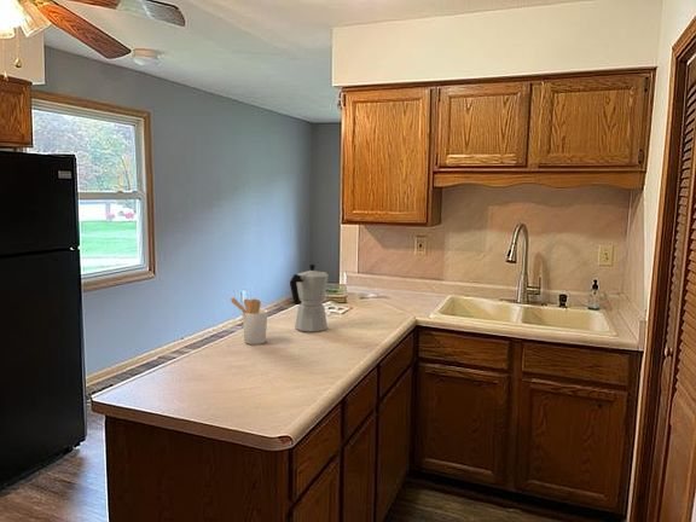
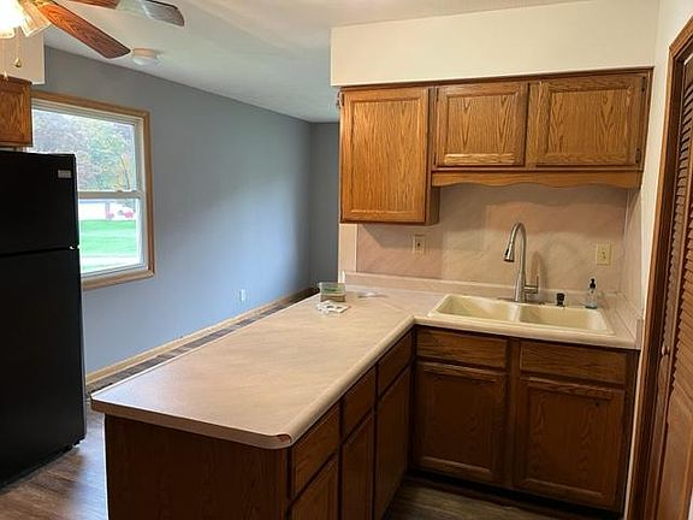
- utensil holder [230,296,268,346]
- moka pot [289,263,330,334]
